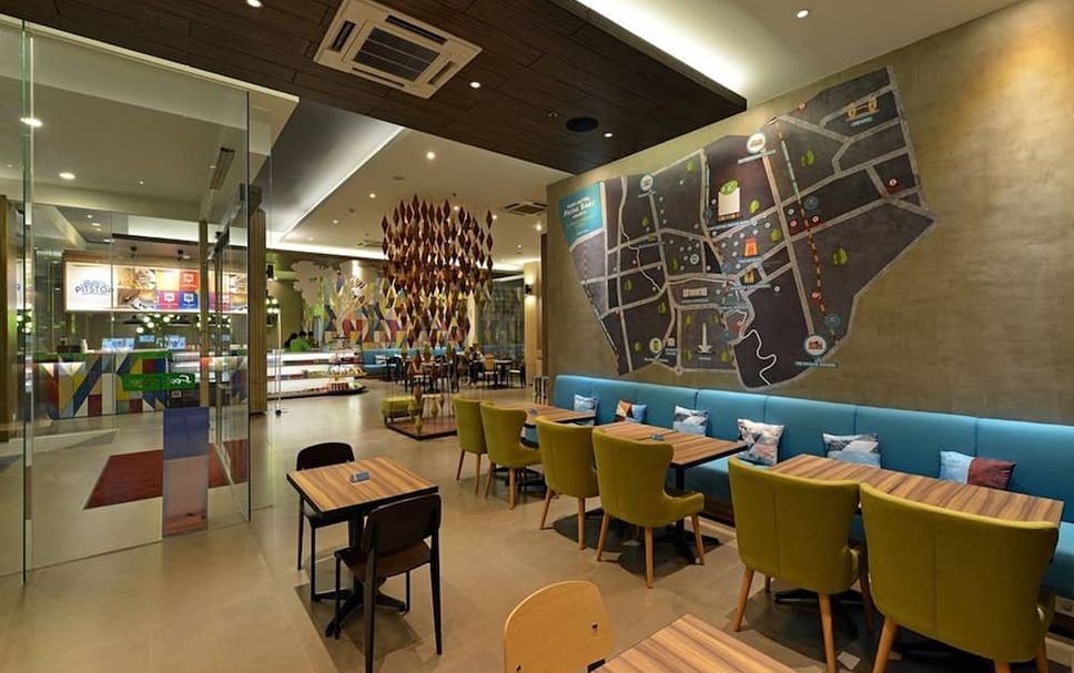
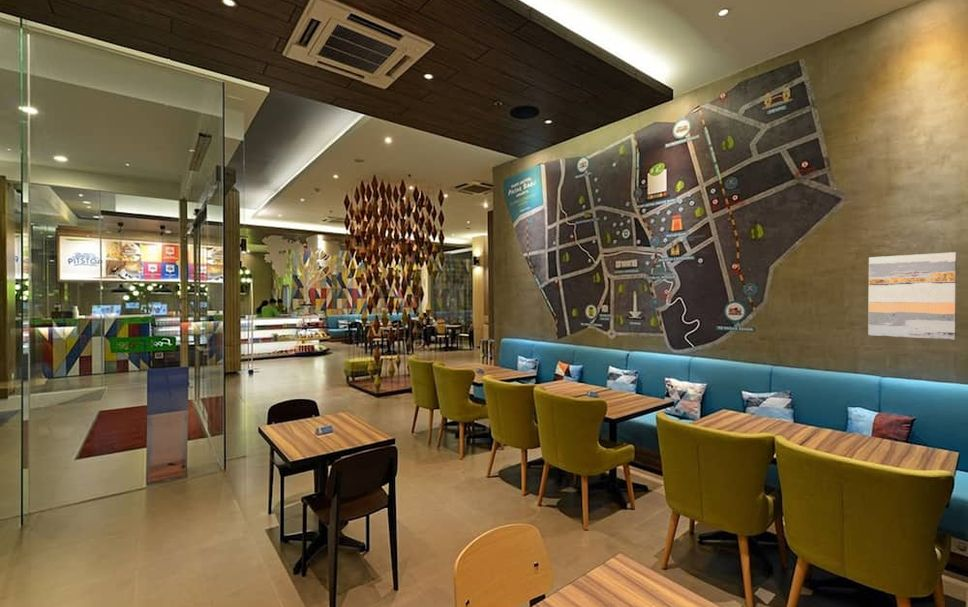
+ wall art [867,251,958,341]
